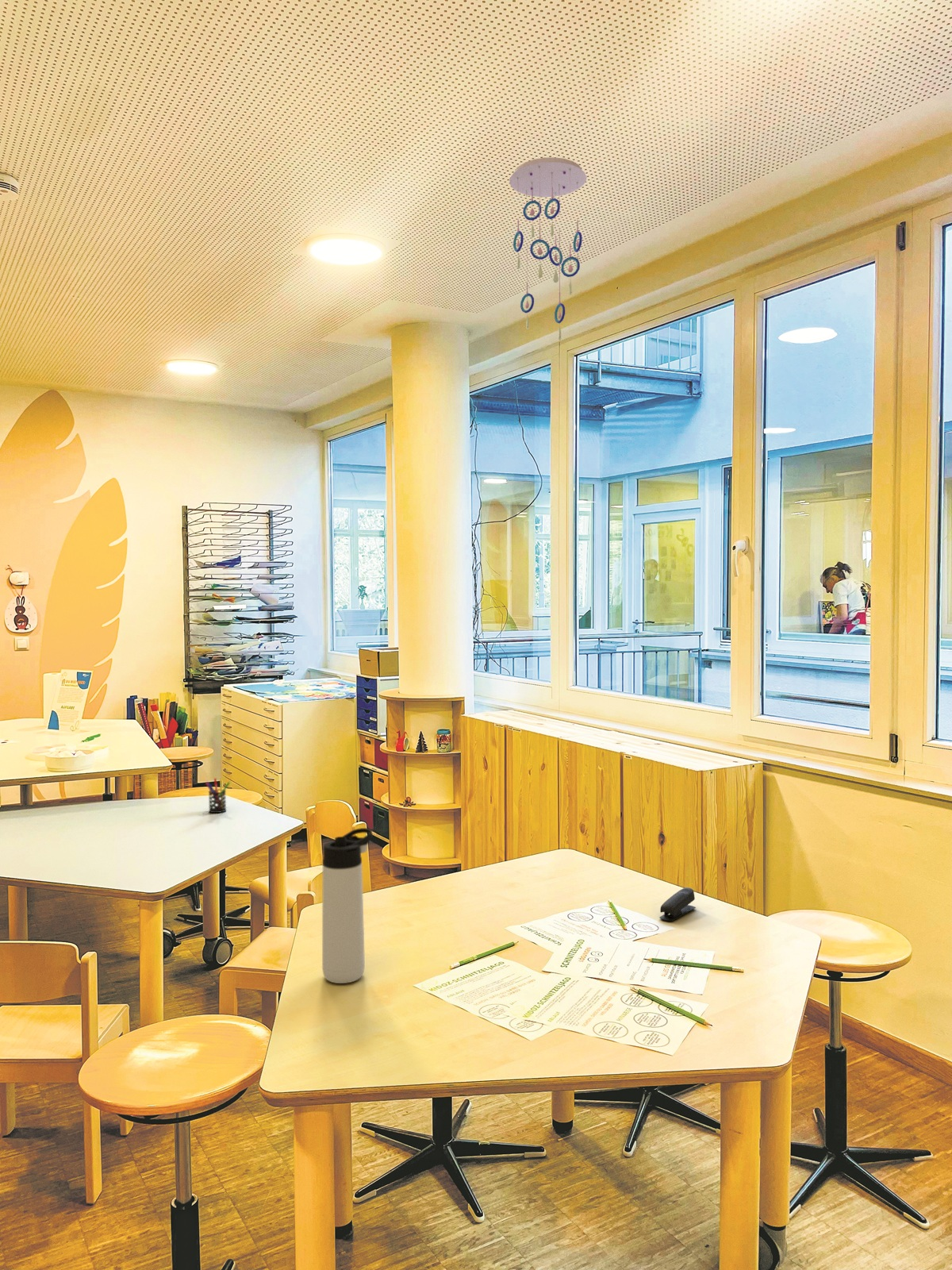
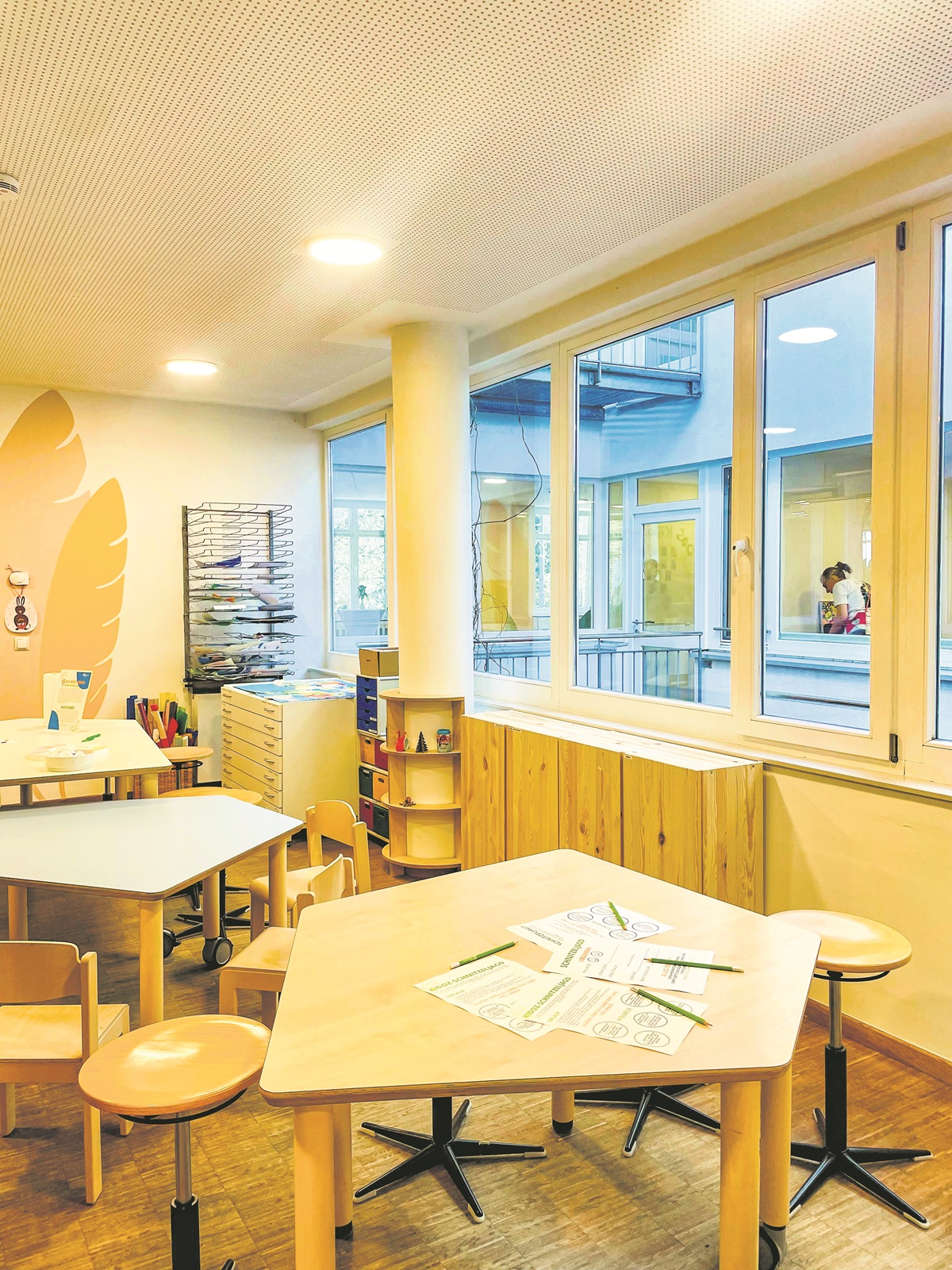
- pen holder [205,777,231,814]
- thermos bottle [321,827,374,984]
- ceiling mobile [509,156,587,341]
- stapler [659,887,697,922]
